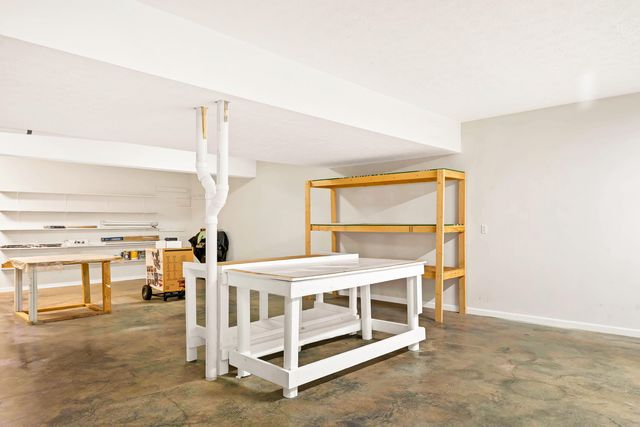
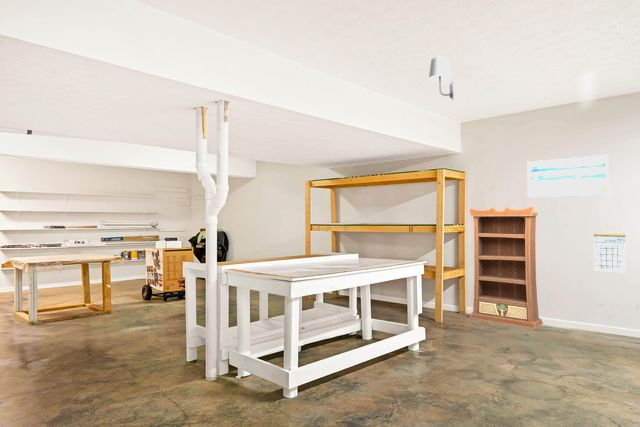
+ calendar [593,226,626,273]
+ light fixture [428,55,454,101]
+ wall art [527,154,610,198]
+ bookcase [468,206,544,330]
